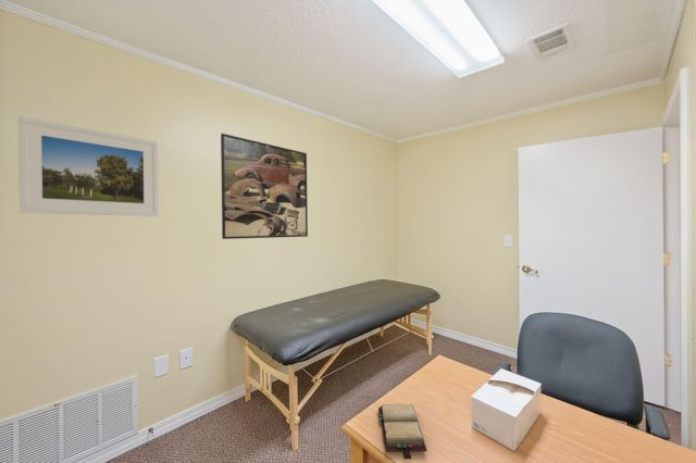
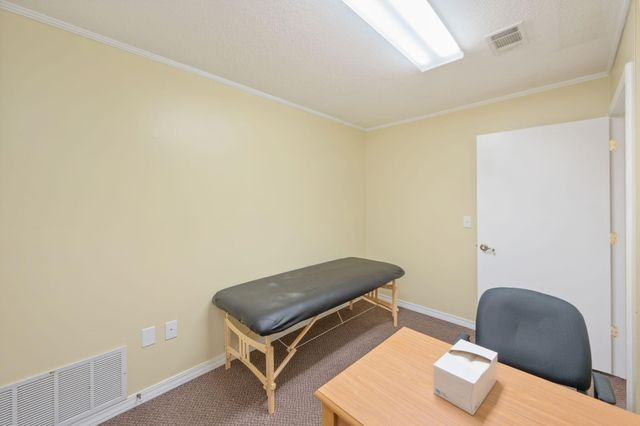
- hardback book [377,403,428,460]
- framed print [17,115,160,217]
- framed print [220,133,309,240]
